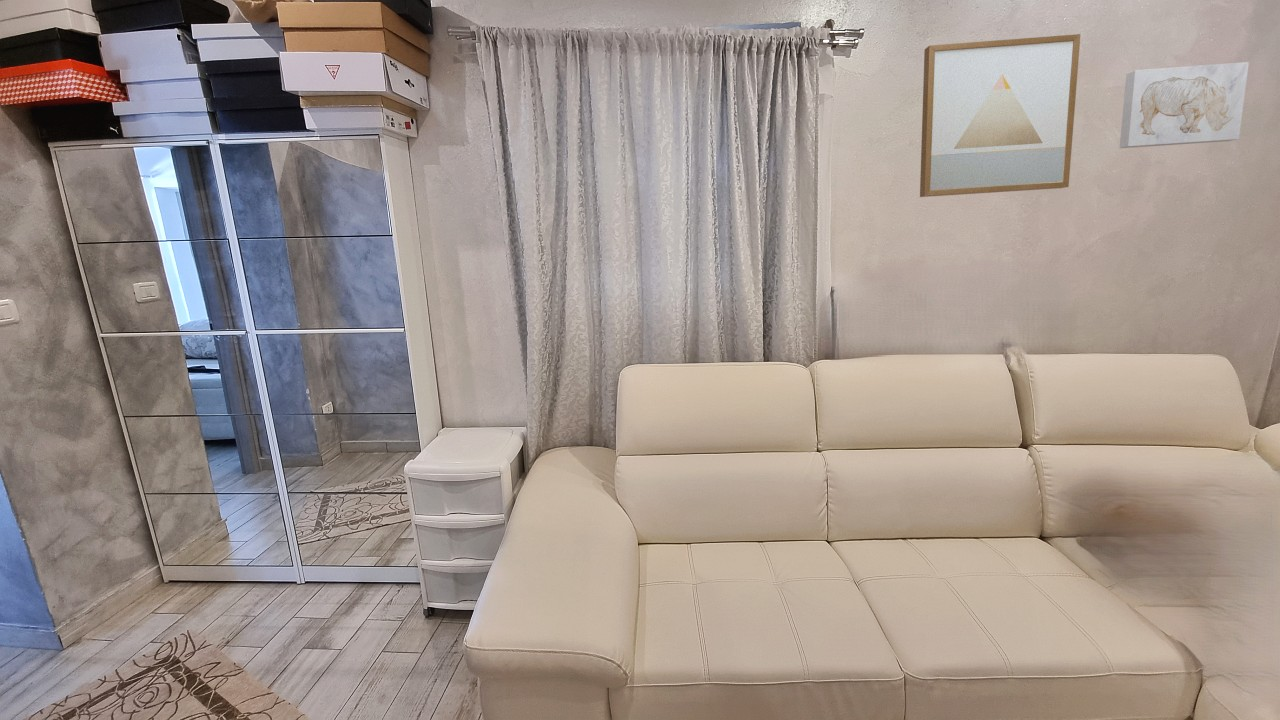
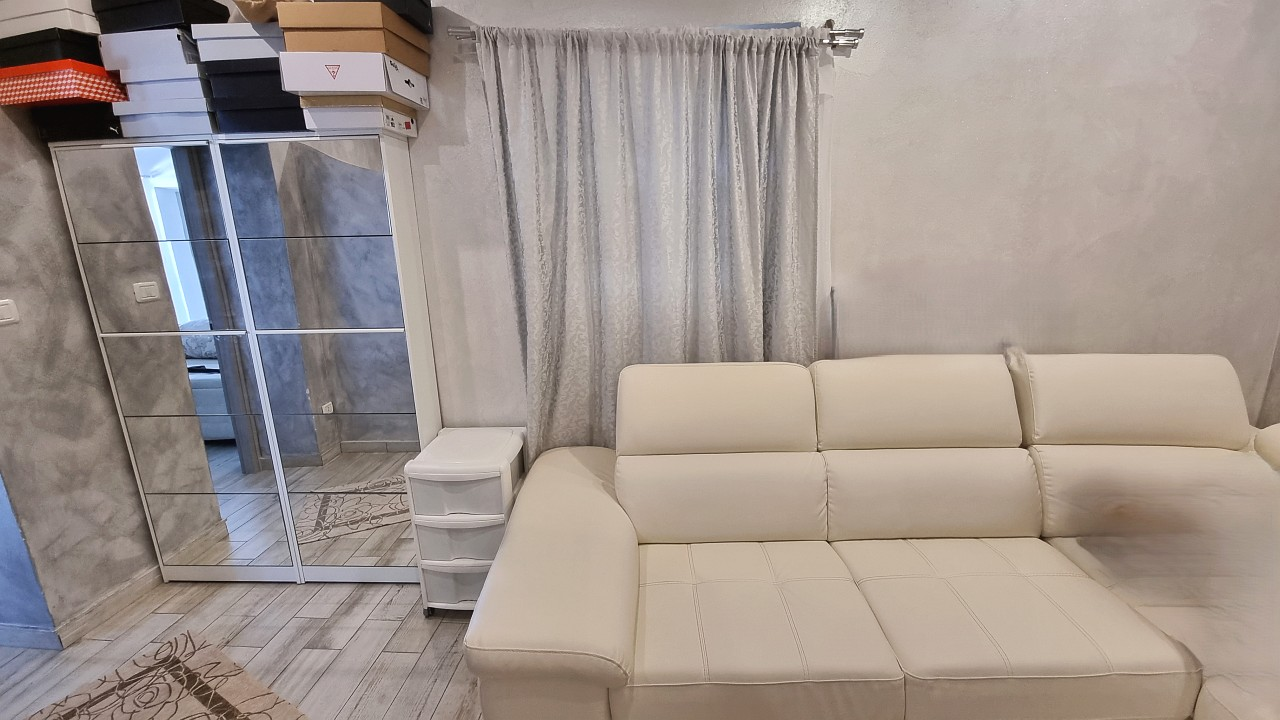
- wall art [1119,61,1250,149]
- wall art [919,33,1081,198]
